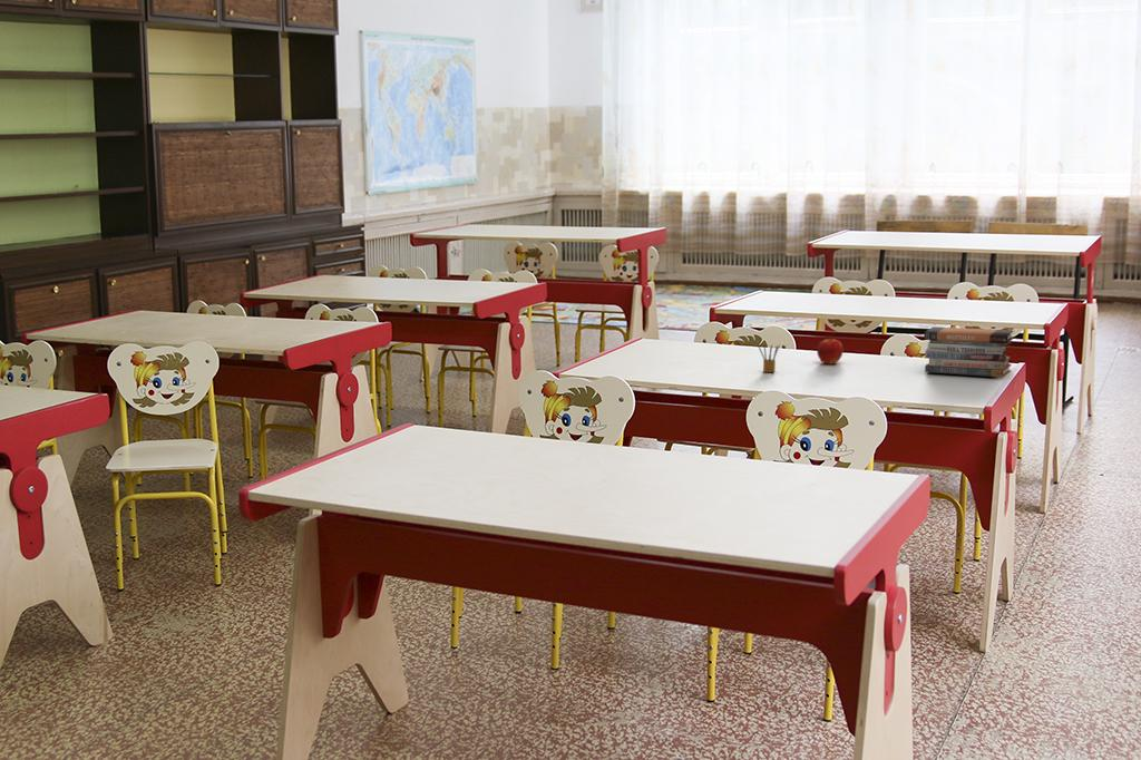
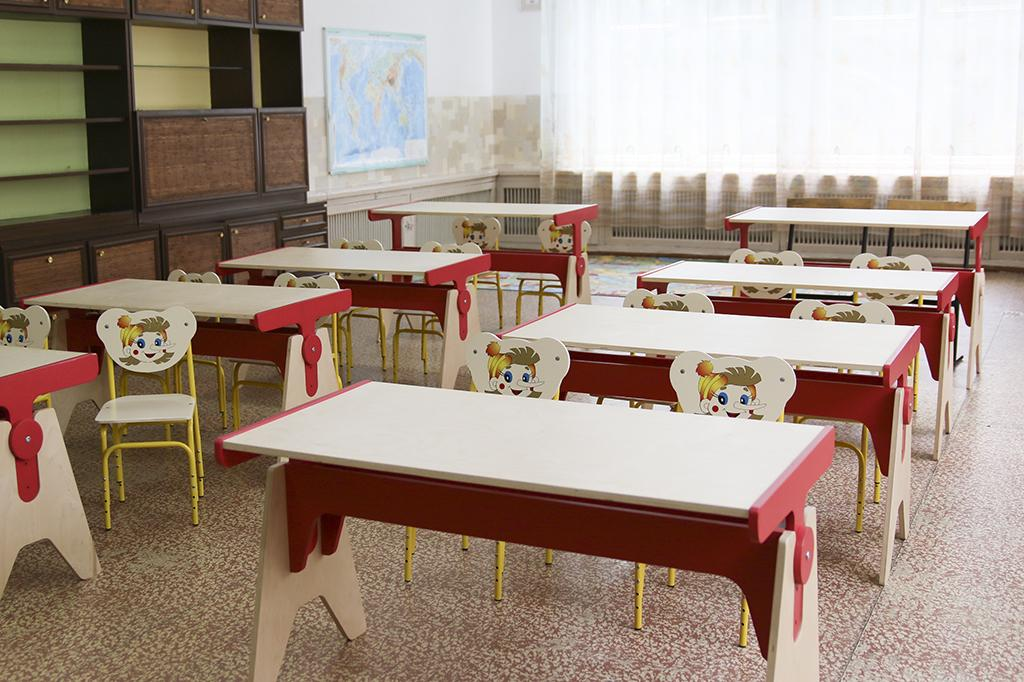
- pencil box [757,343,781,373]
- apple [816,334,845,366]
- book stack [923,325,1014,379]
